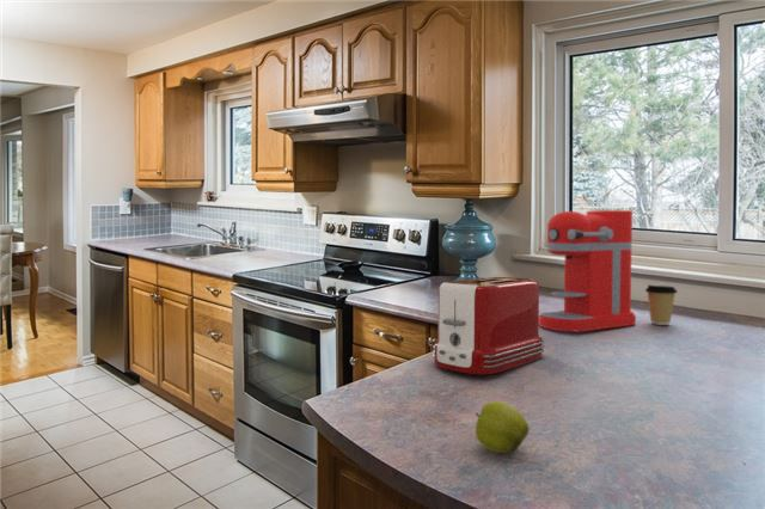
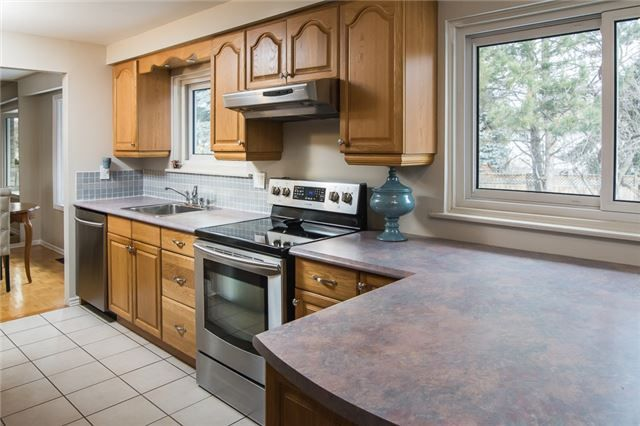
- coffee cup [644,284,679,326]
- apple [473,400,530,454]
- toaster [432,276,545,375]
- coffee maker [539,209,637,332]
